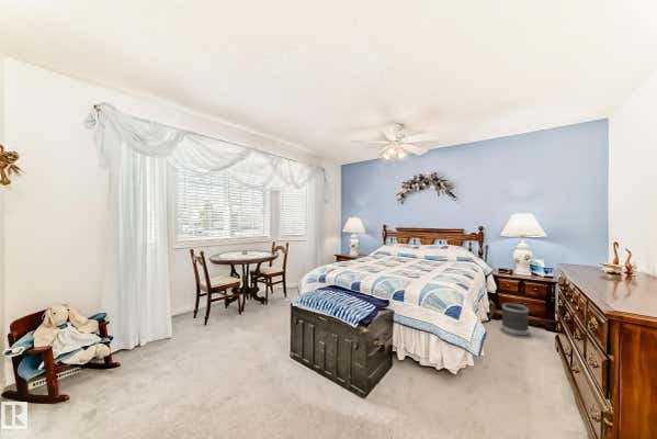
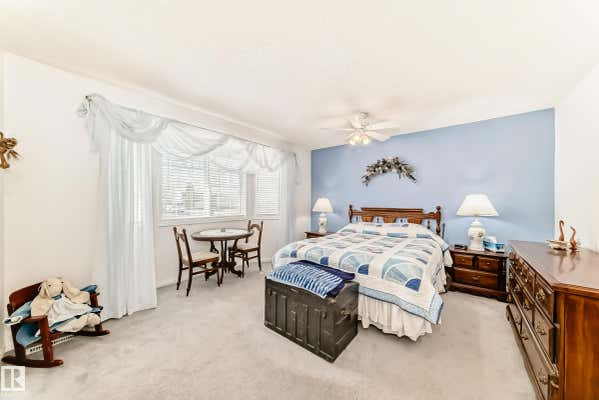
- wastebasket [501,302,530,337]
